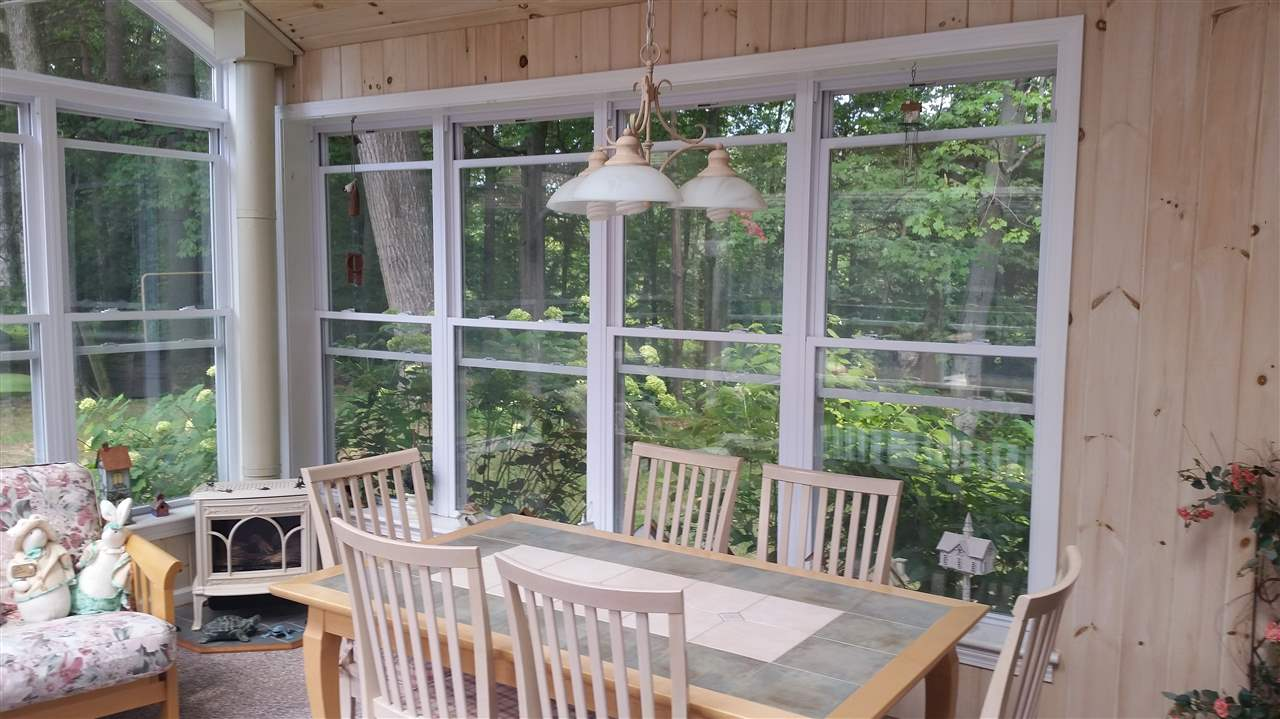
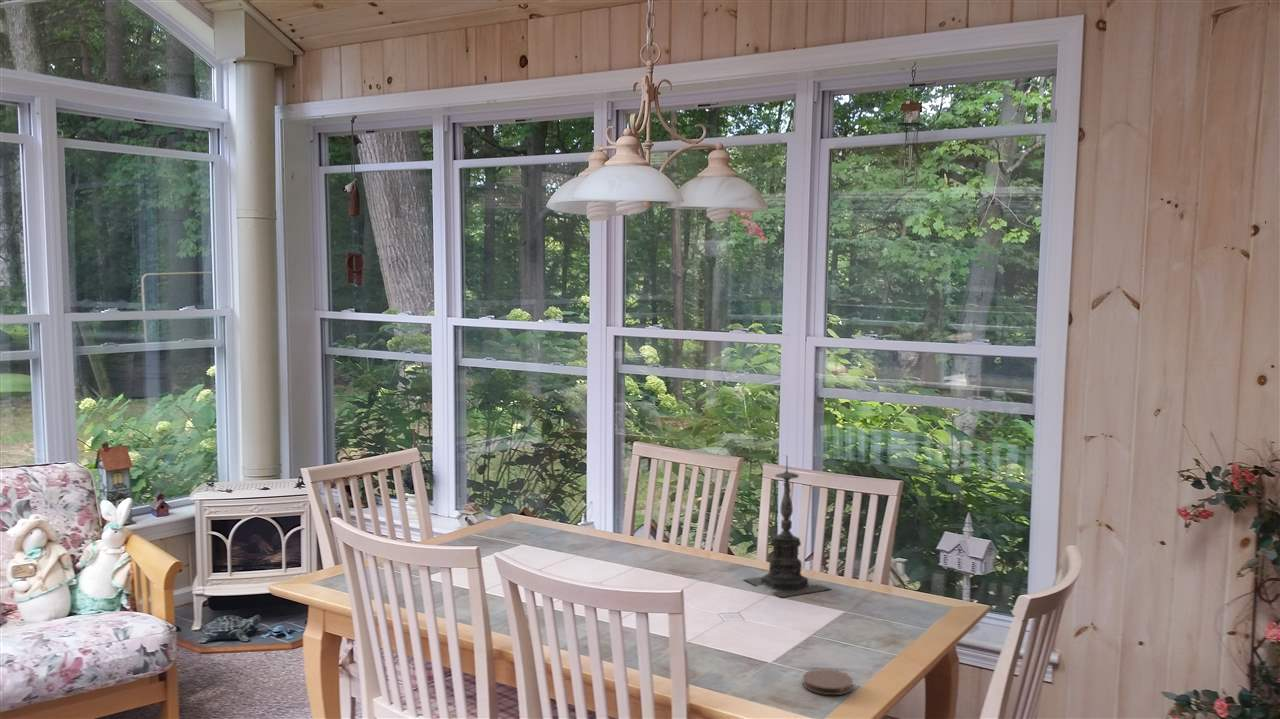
+ candle holder [742,454,833,598]
+ coaster [802,668,854,696]
